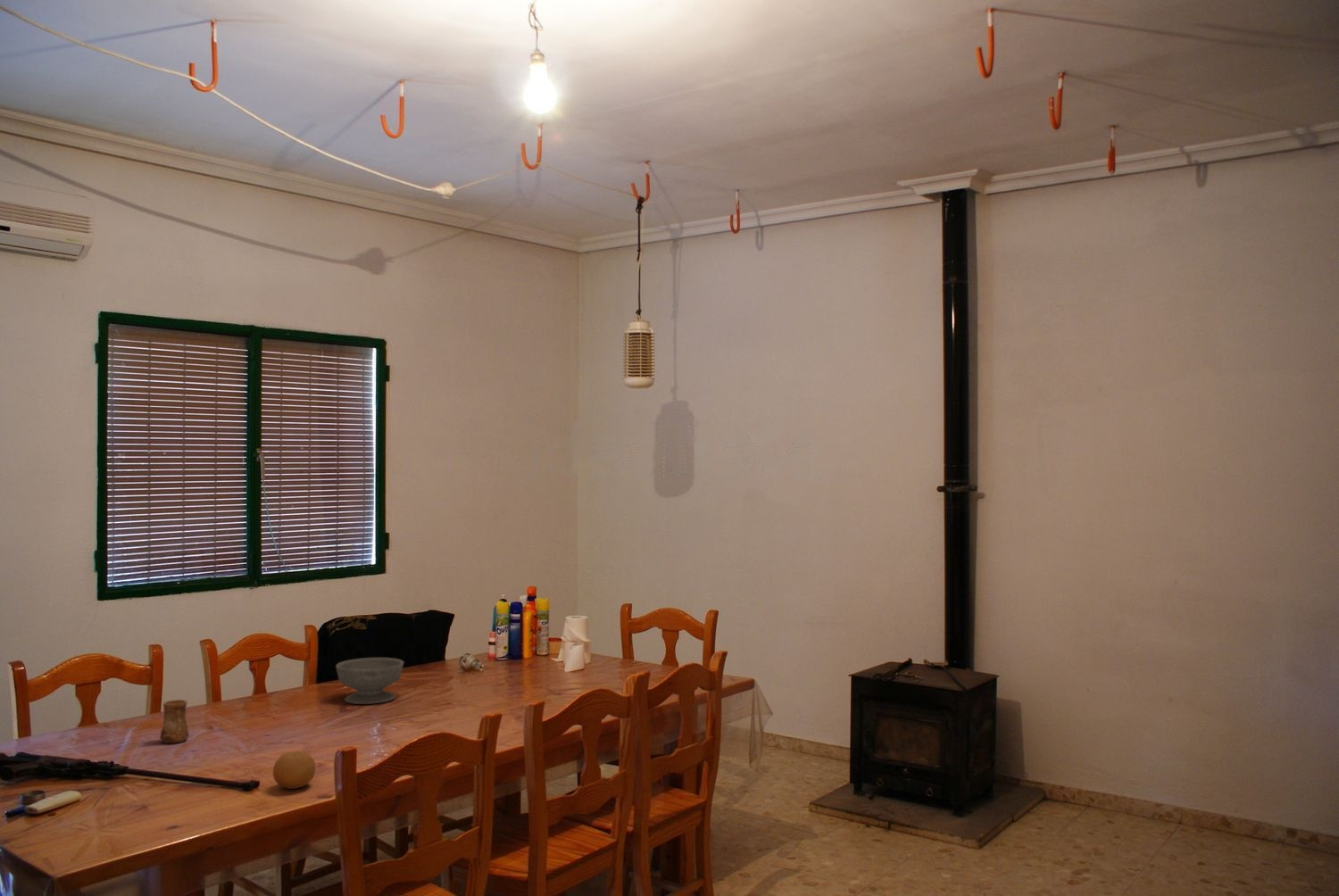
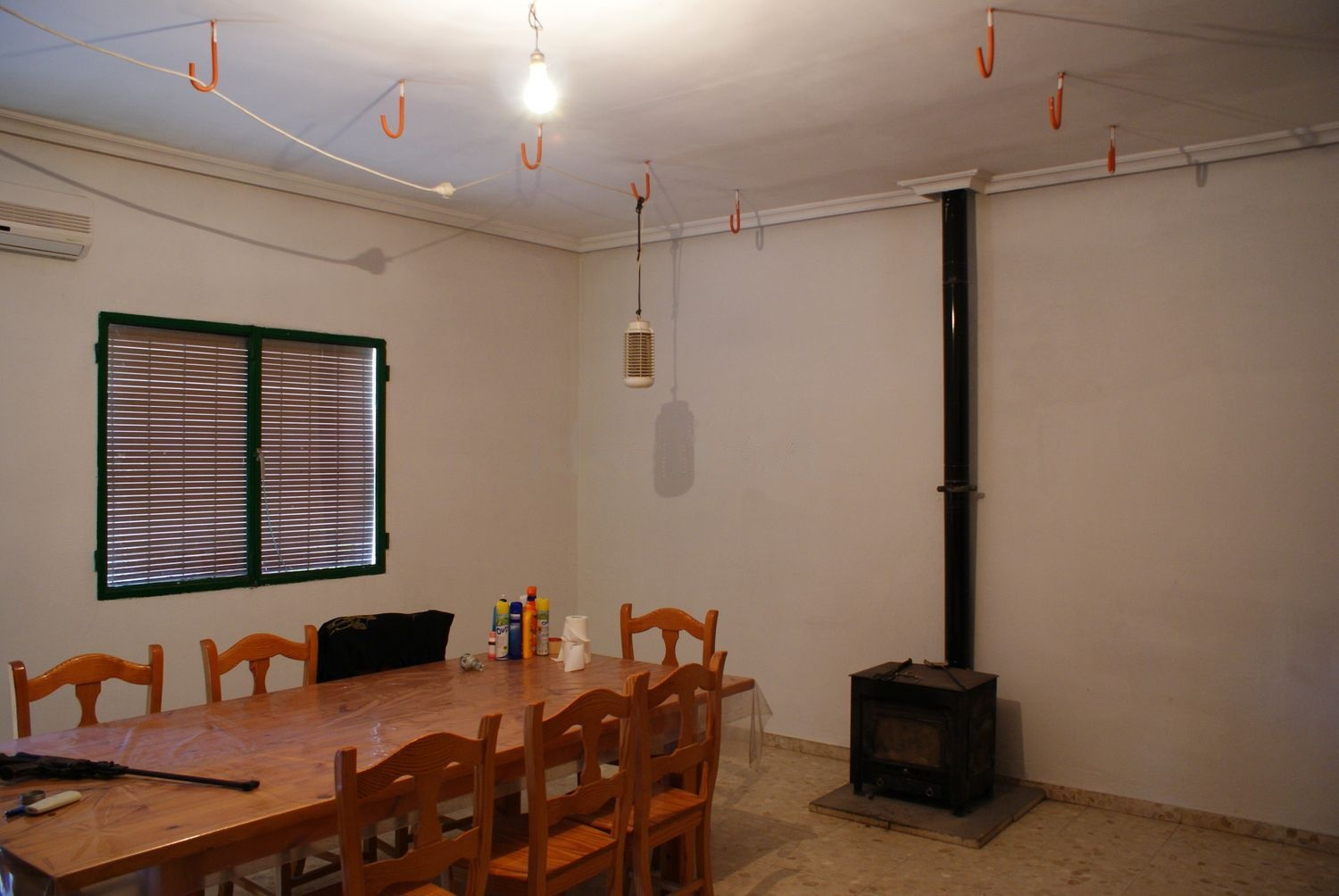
- fruit [272,750,317,790]
- cup [159,699,190,744]
- bowl [335,657,404,705]
